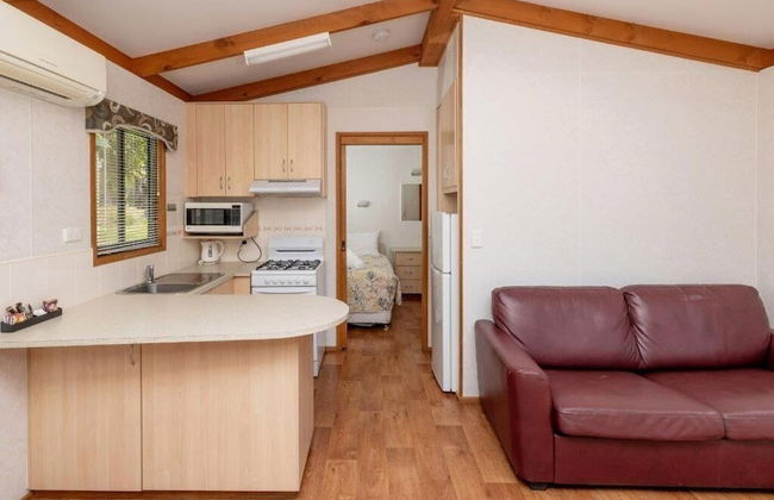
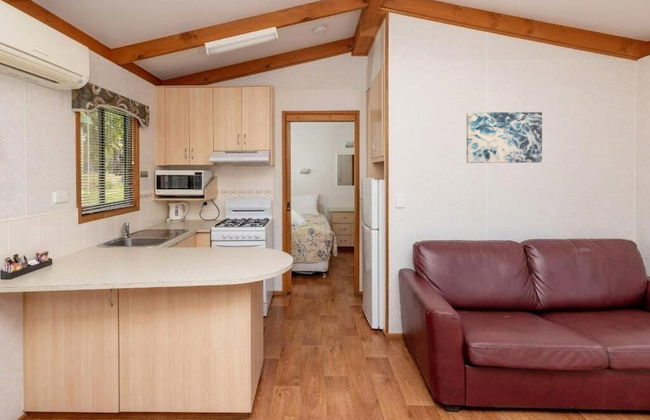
+ wall art [466,111,543,164]
